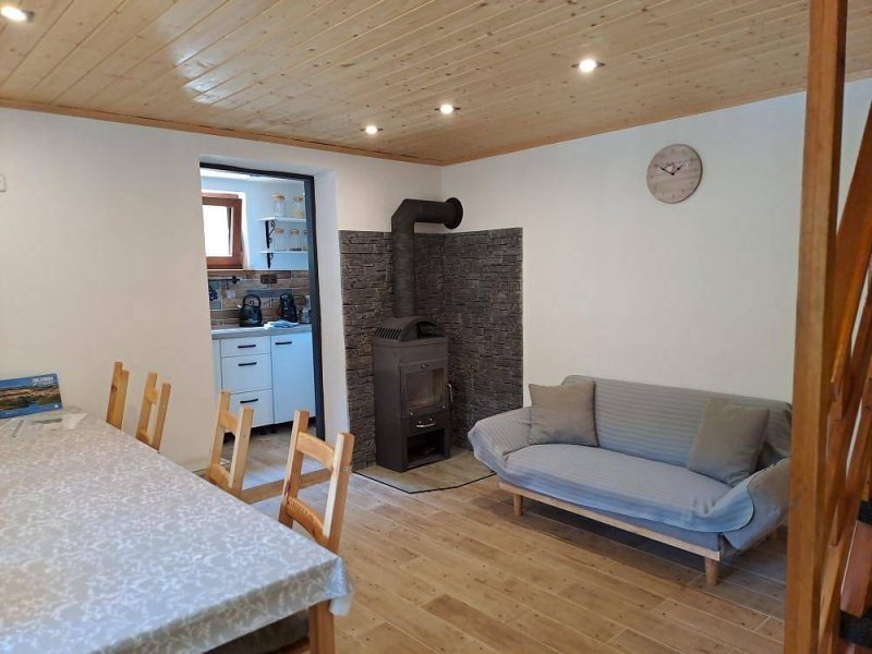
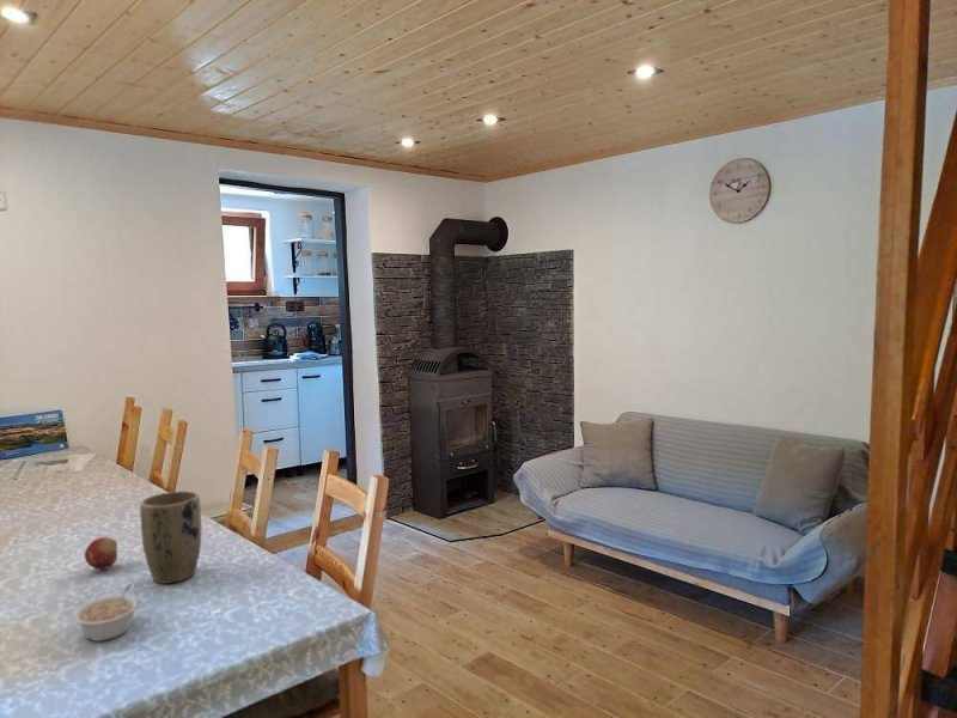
+ plant pot [139,489,202,585]
+ legume [71,583,141,643]
+ fruit [84,536,118,571]
